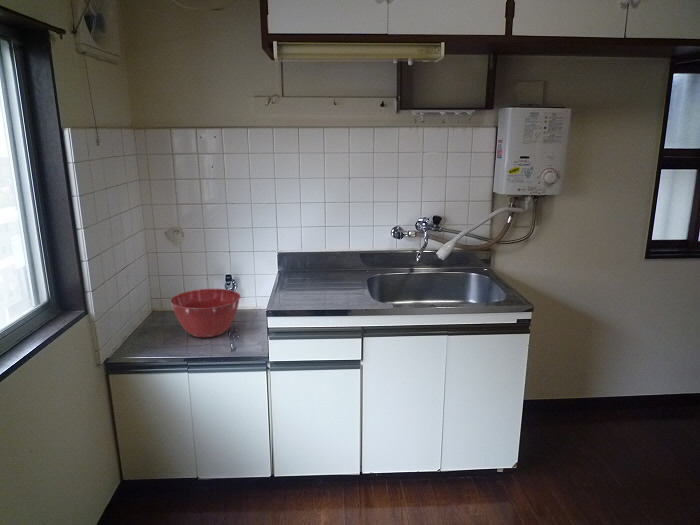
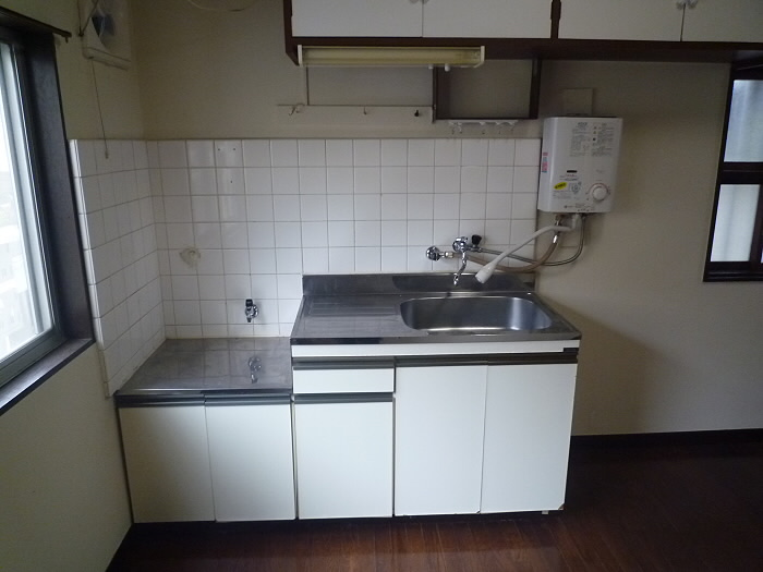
- mixing bowl [169,288,242,339]
